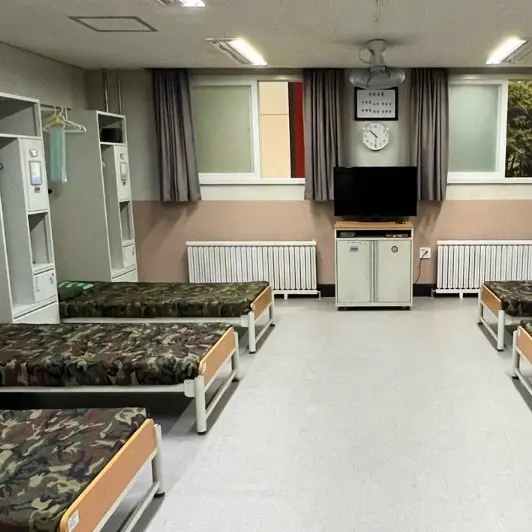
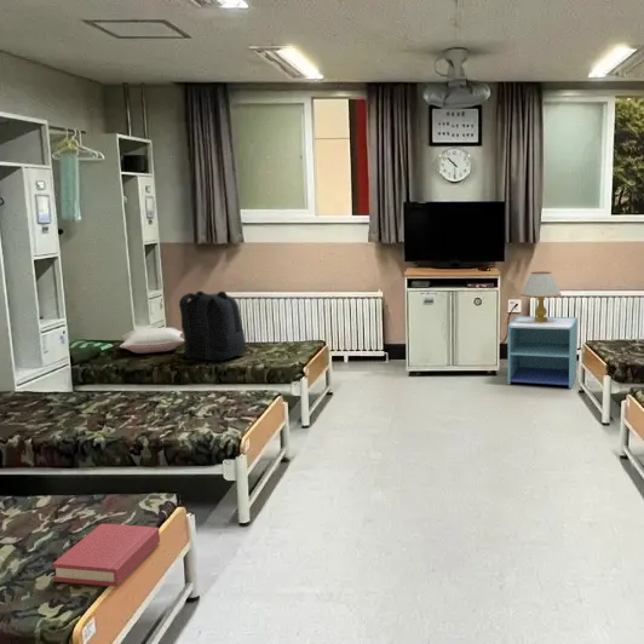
+ backpack [178,289,247,362]
+ table lamp [519,270,563,322]
+ pillow [119,326,185,355]
+ nightstand [507,315,579,389]
+ hardback book [51,523,161,587]
